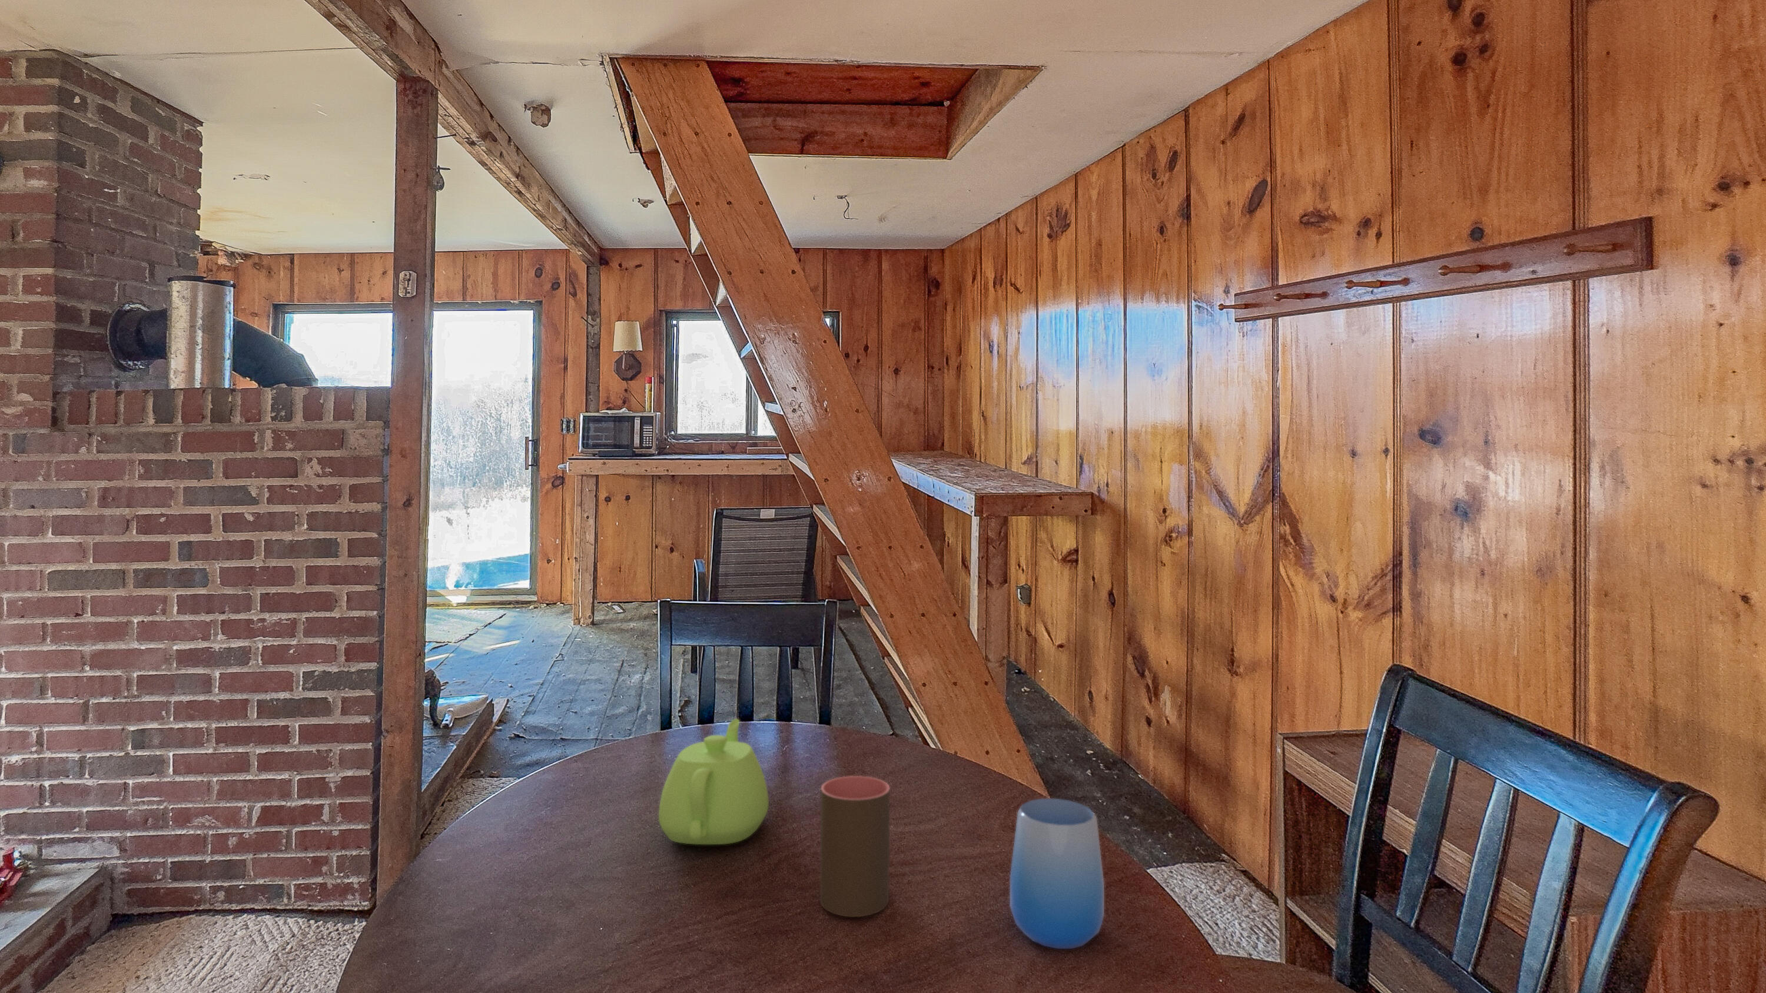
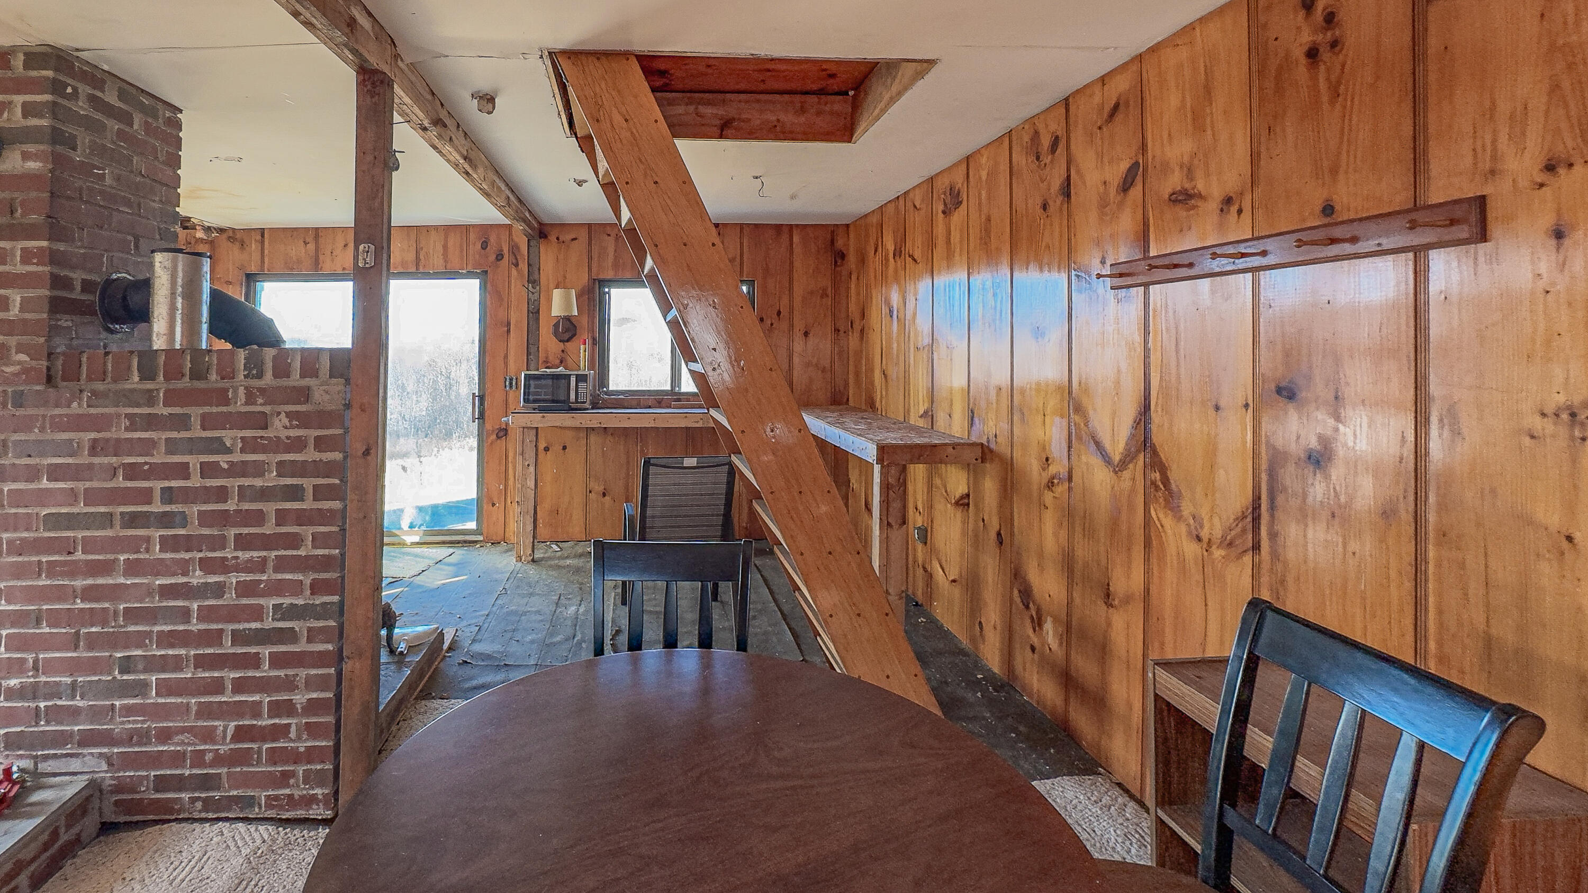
- cup [1009,798,1105,949]
- teapot [659,718,769,845]
- cup [820,775,890,918]
